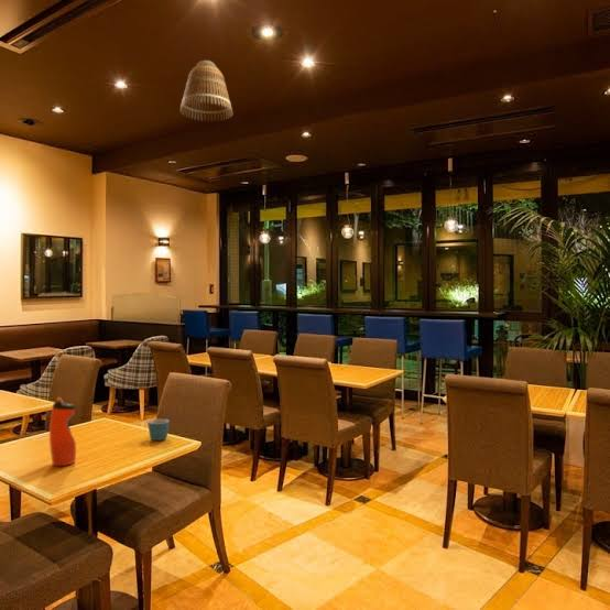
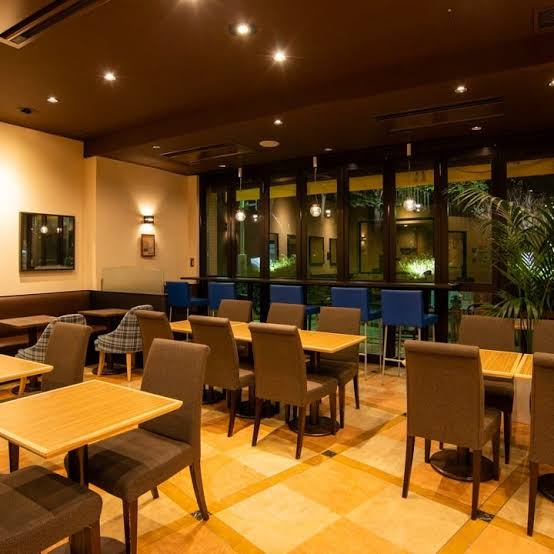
- water bottle [48,396,77,467]
- mug [146,417,171,442]
- lamp shade [178,59,235,122]
